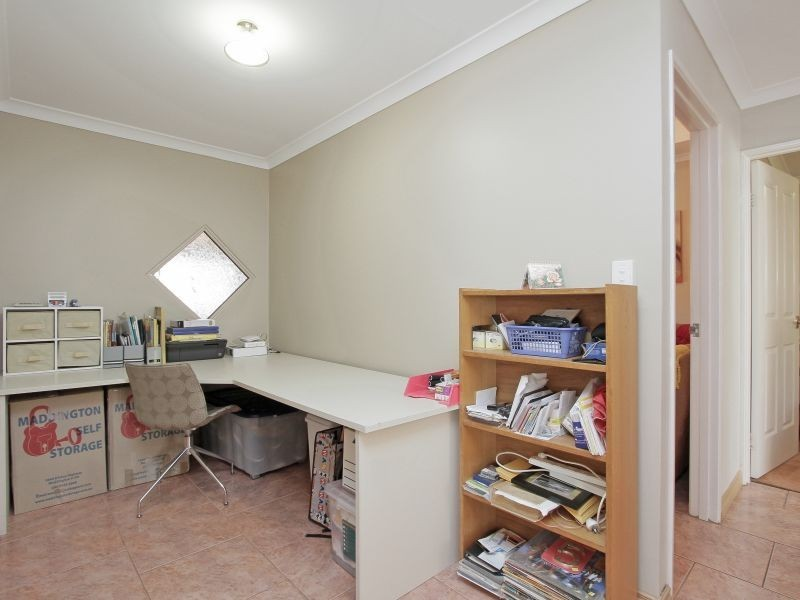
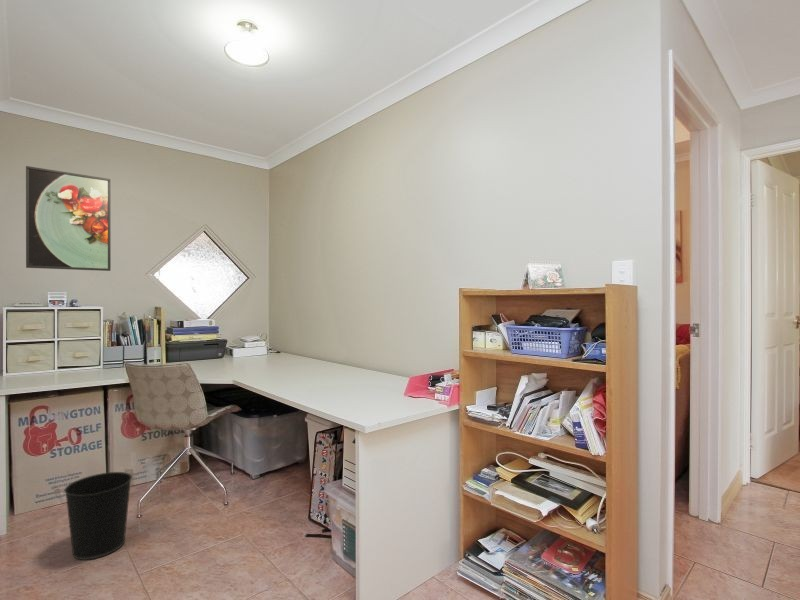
+ wastebasket [63,471,133,561]
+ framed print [25,165,112,272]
